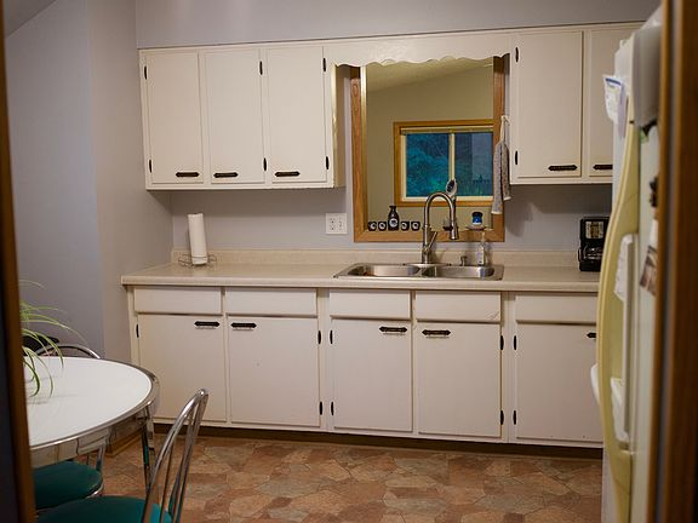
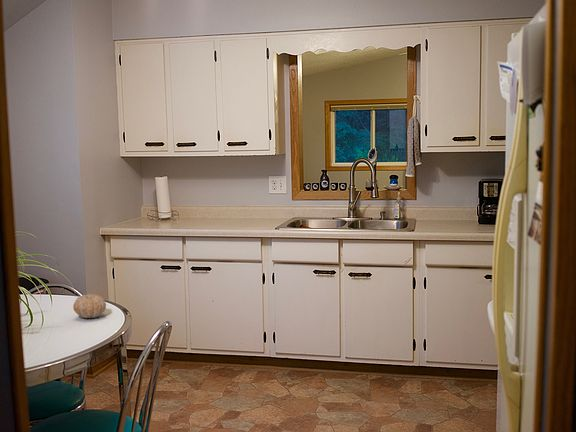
+ fruit [72,293,107,319]
